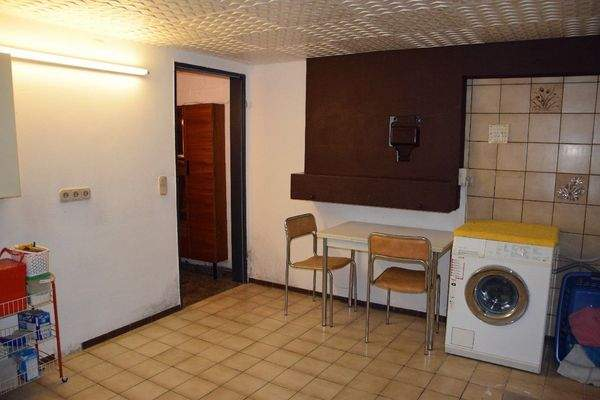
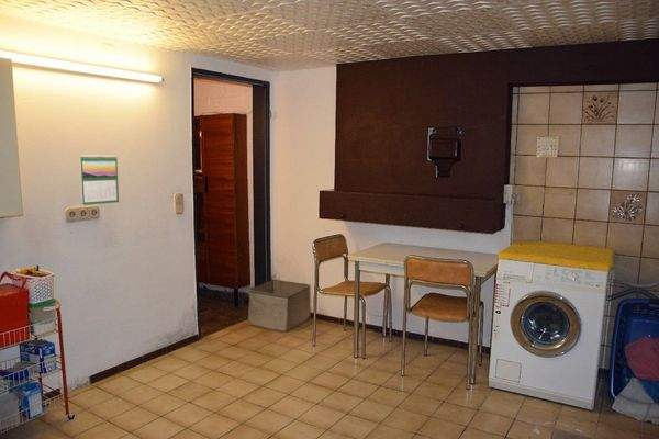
+ storage bin [247,279,312,334]
+ calendar [79,154,120,206]
